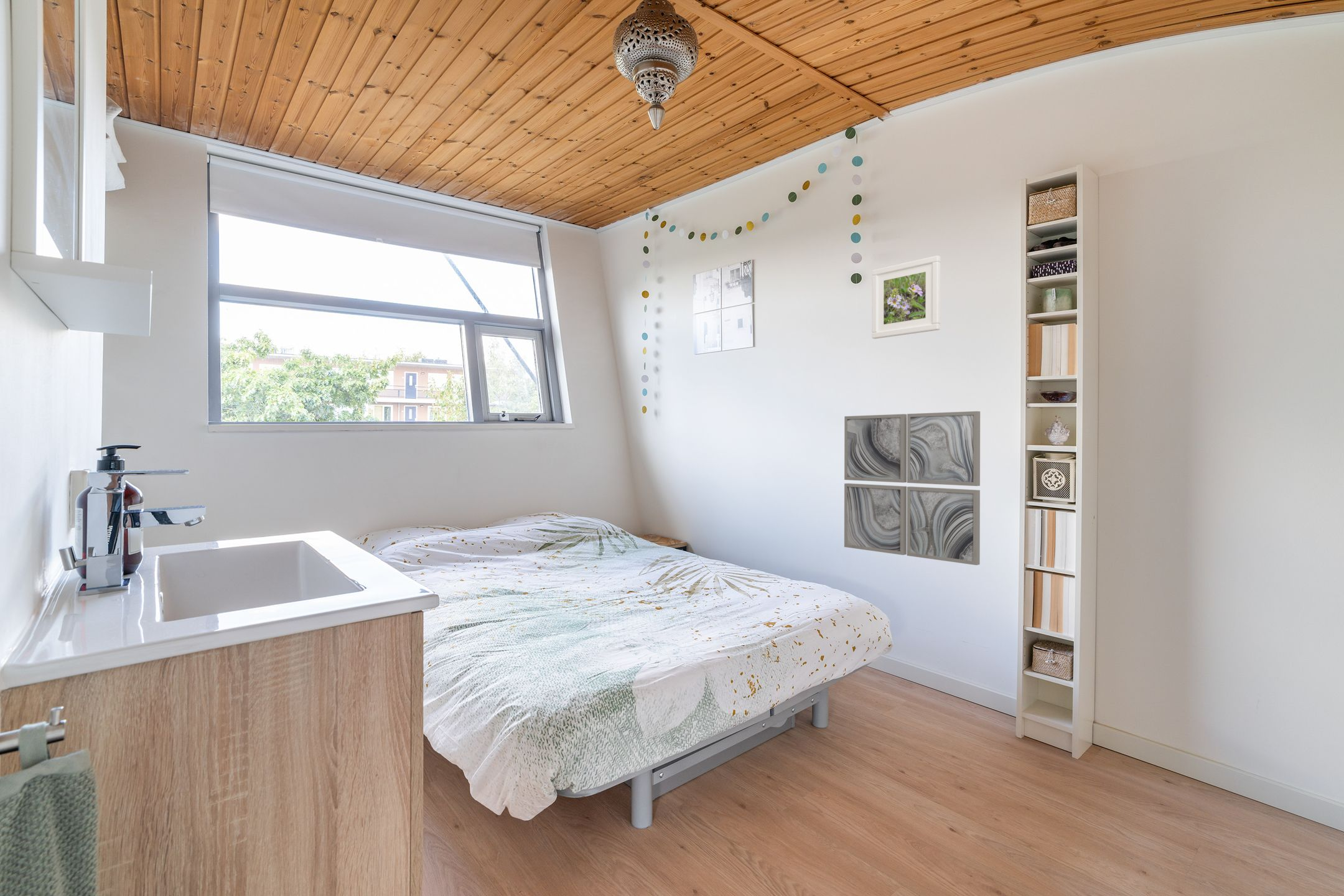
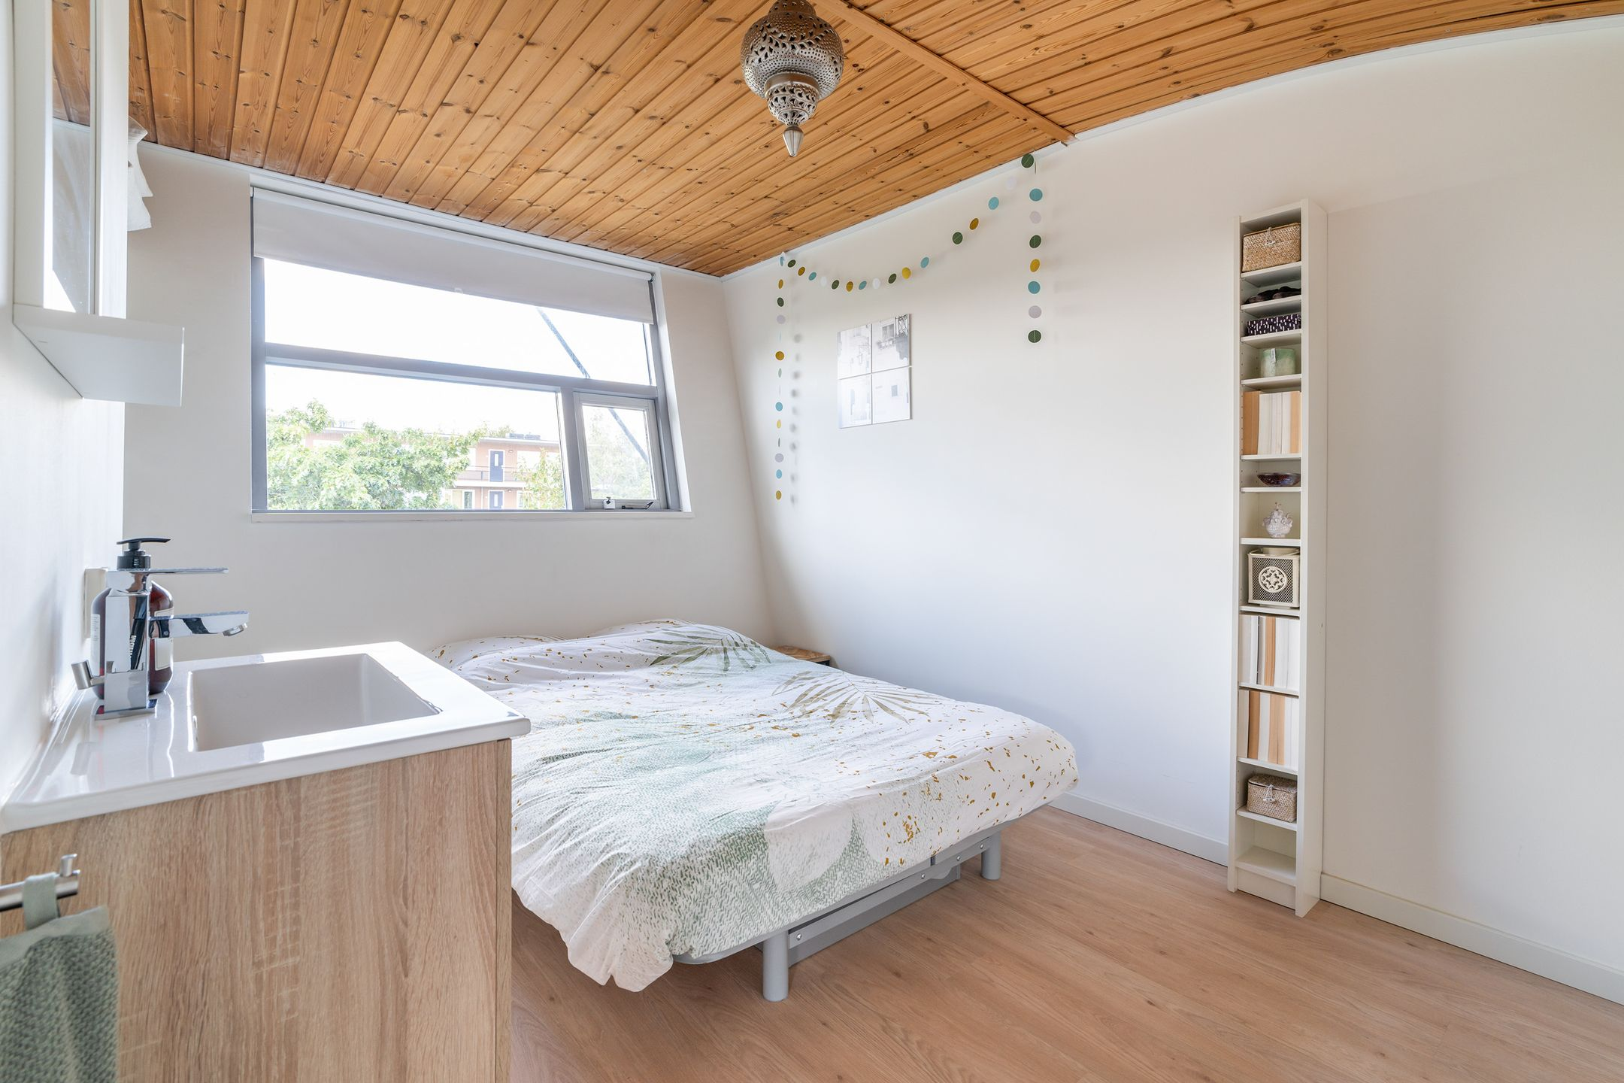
- wall art [844,411,981,566]
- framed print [871,255,941,339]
